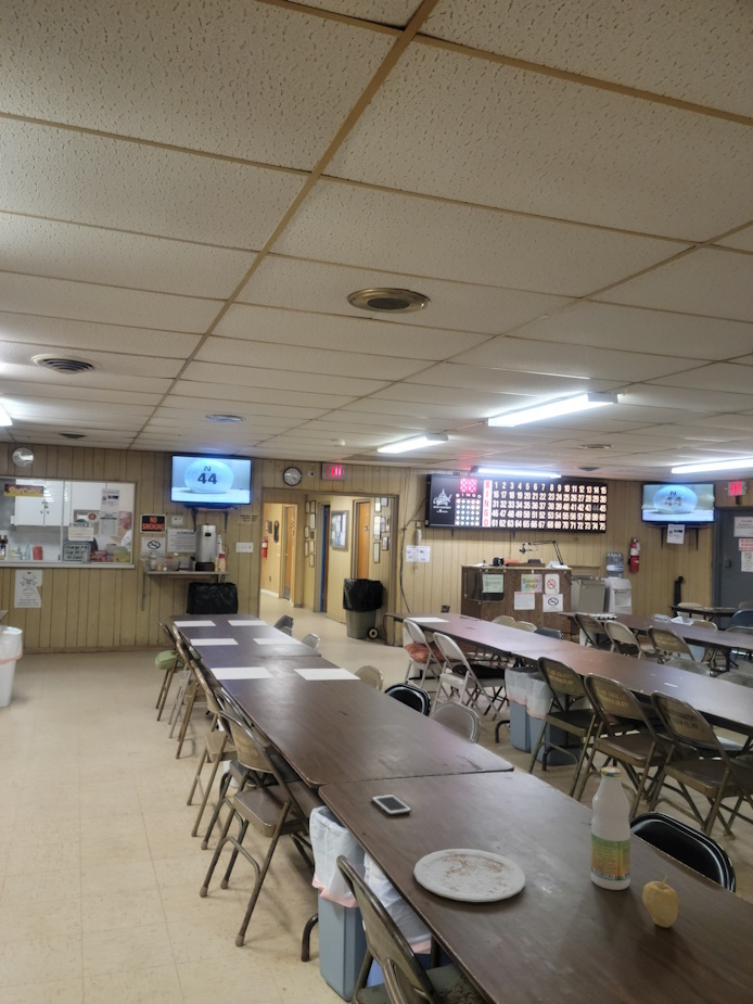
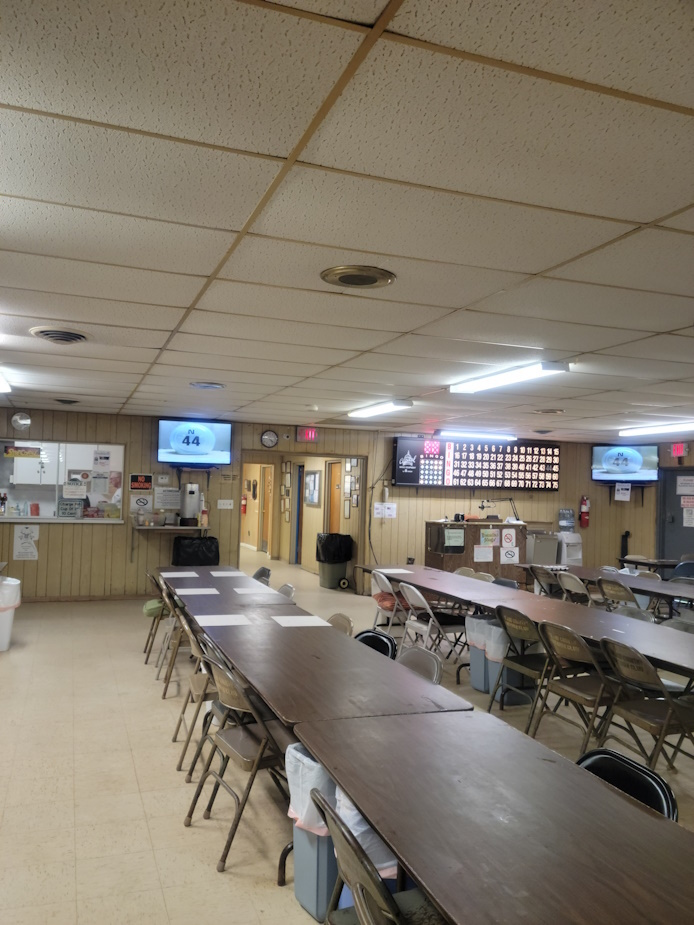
- bottle [590,766,631,891]
- fruit [641,875,680,928]
- cell phone [370,793,412,816]
- plate [412,848,526,903]
